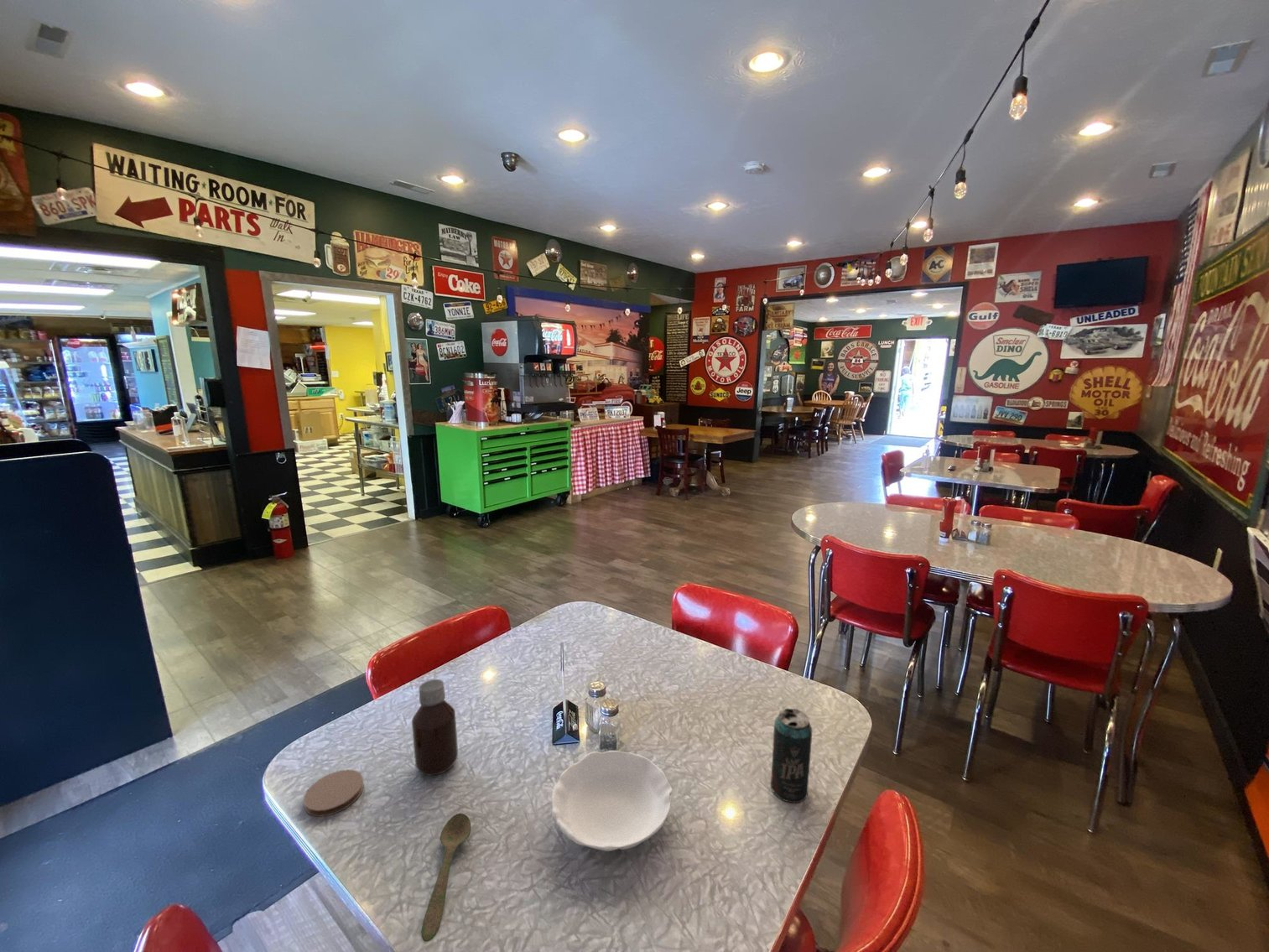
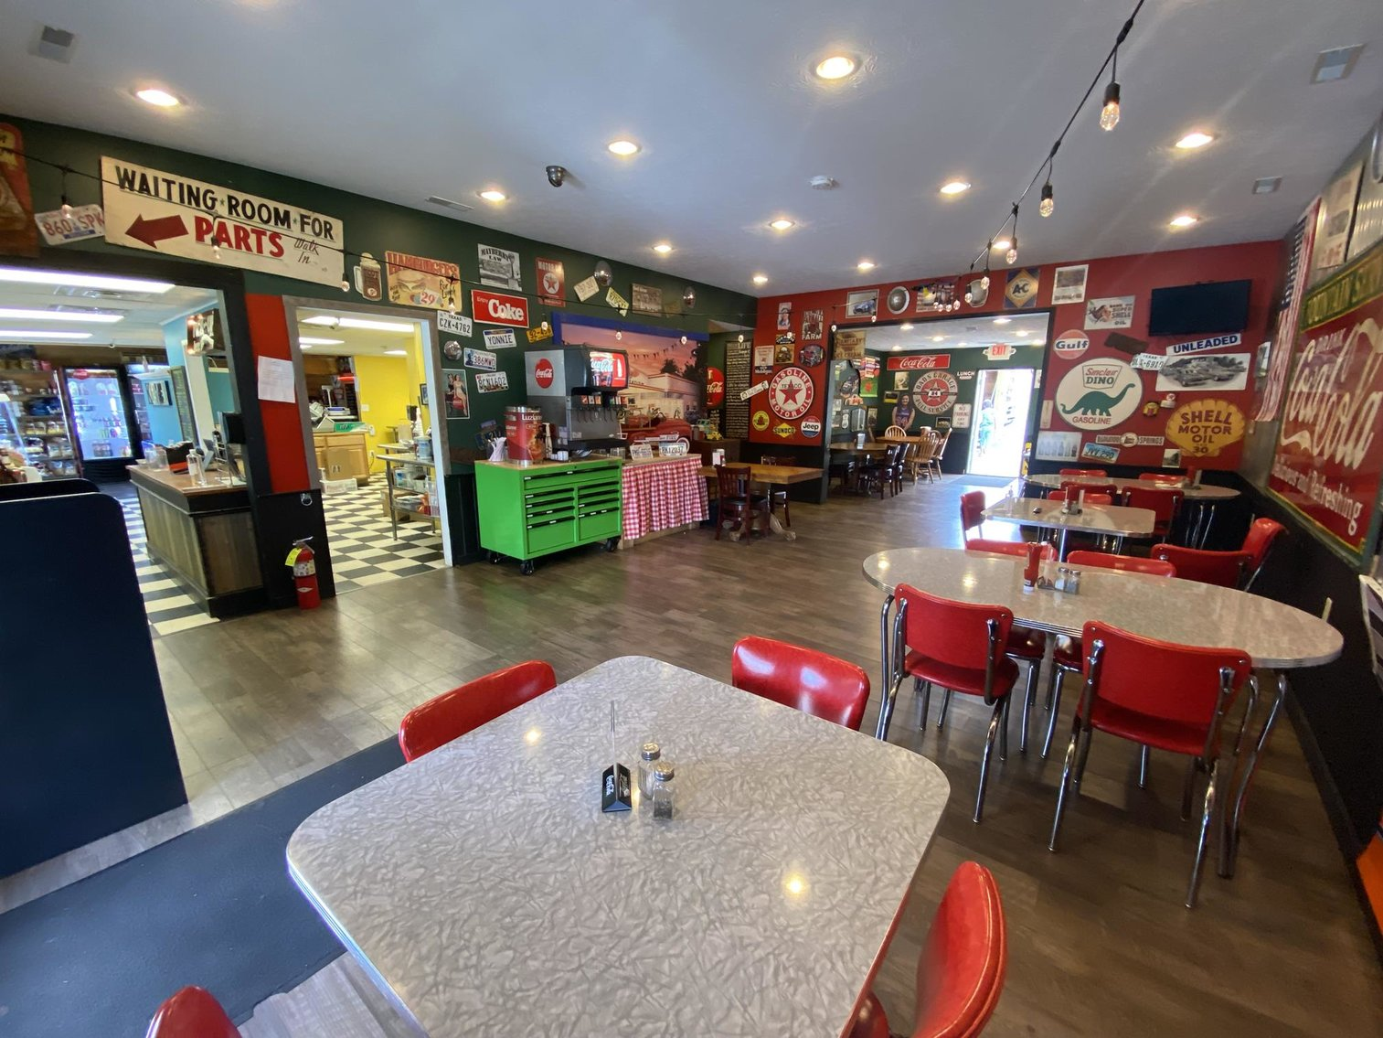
- bottle [411,679,459,777]
- spoon [421,813,472,943]
- bowl [551,750,674,852]
- beverage can [770,708,813,804]
- coaster [303,768,365,818]
